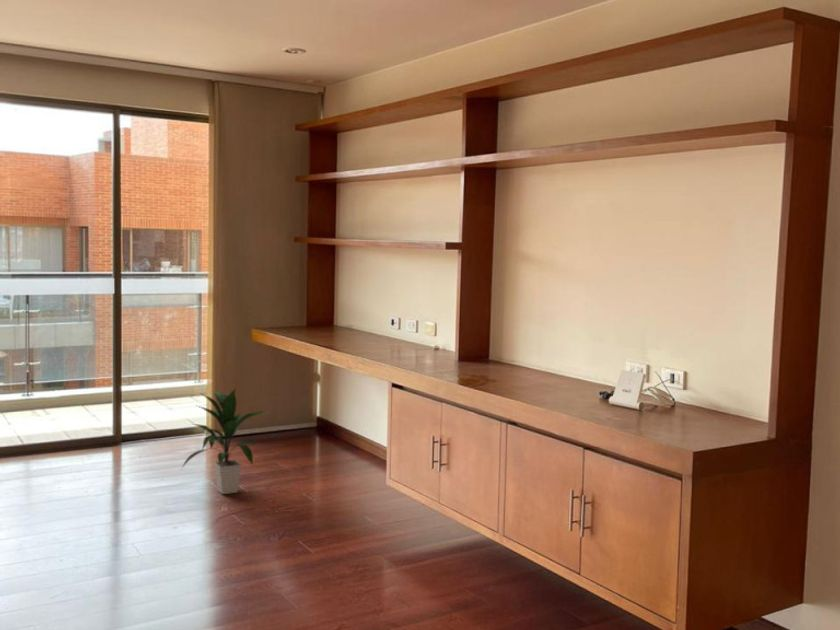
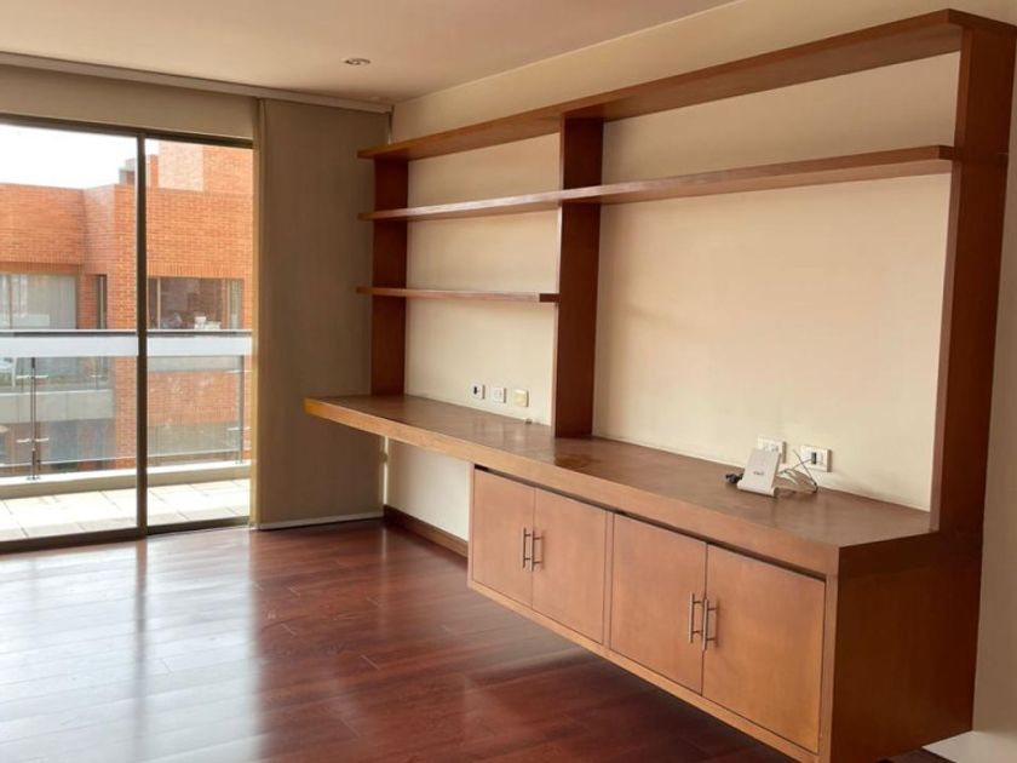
- indoor plant [180,386,269,495]
